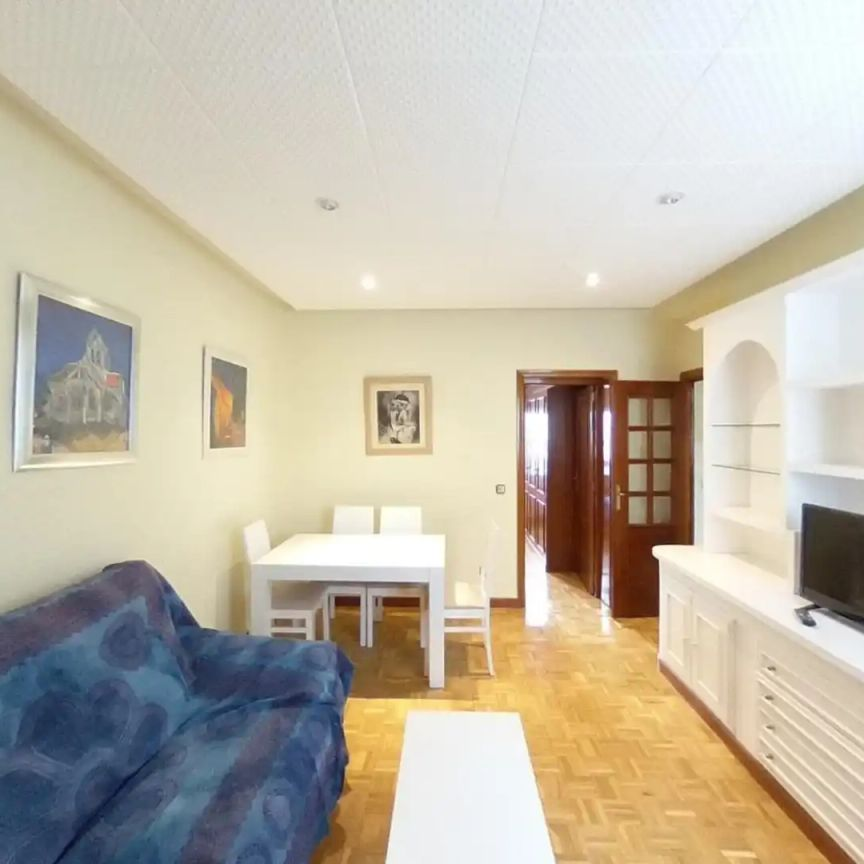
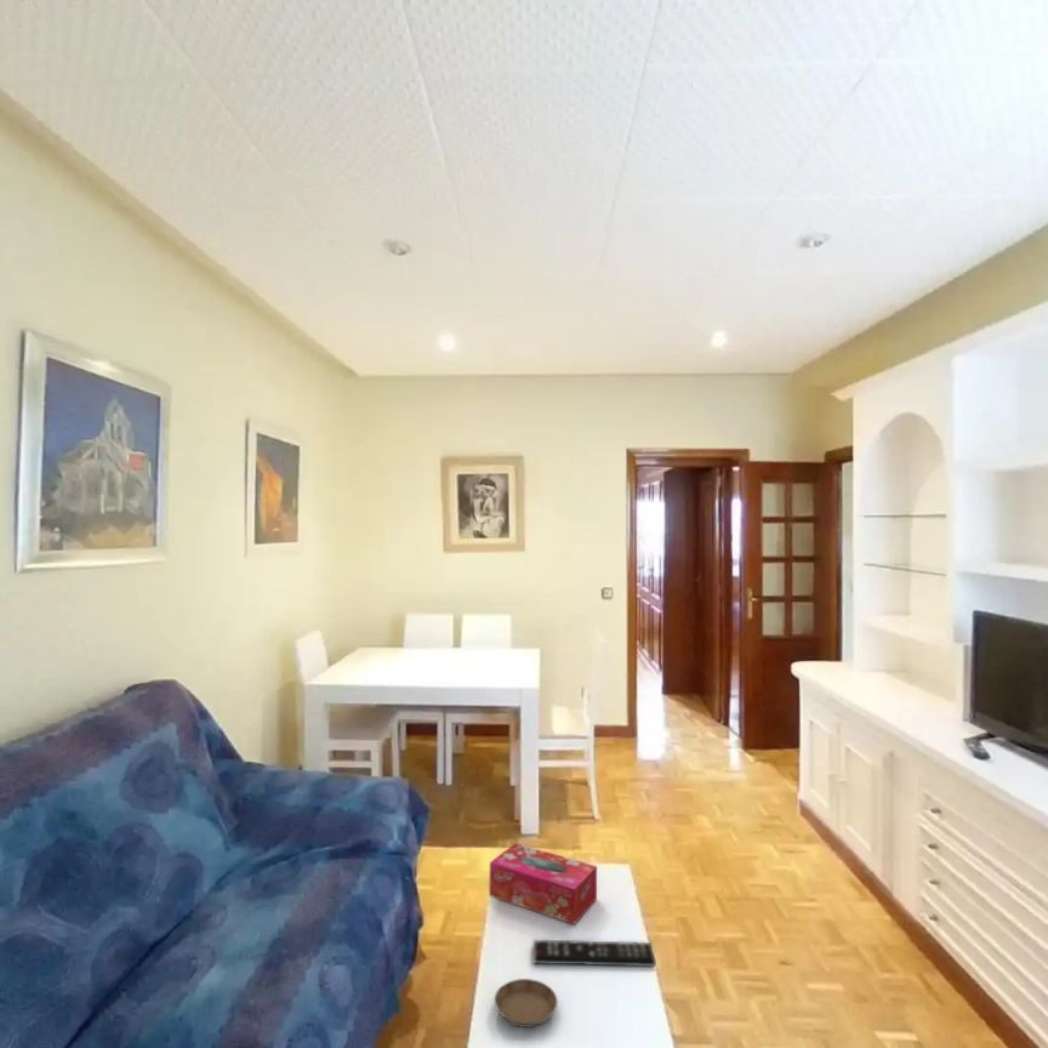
+ saucer [494,978,559,1029]
+ remote control [531,939,657,968]
+ tissue box [488,842,598,925]
